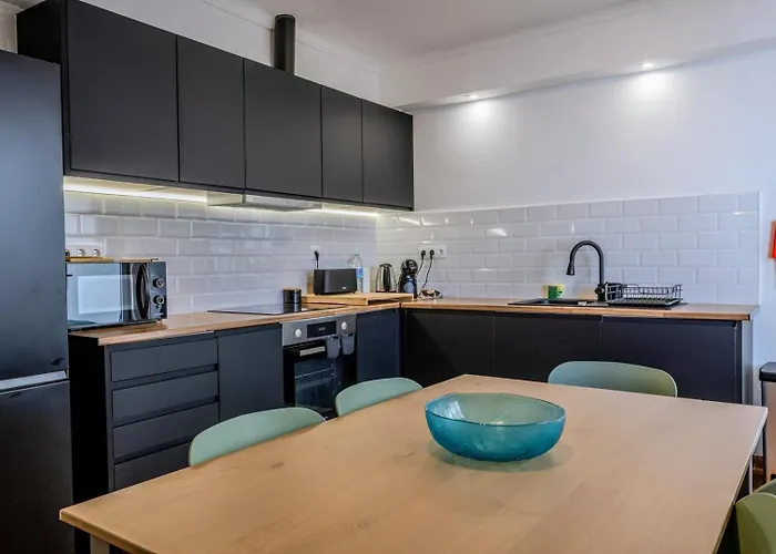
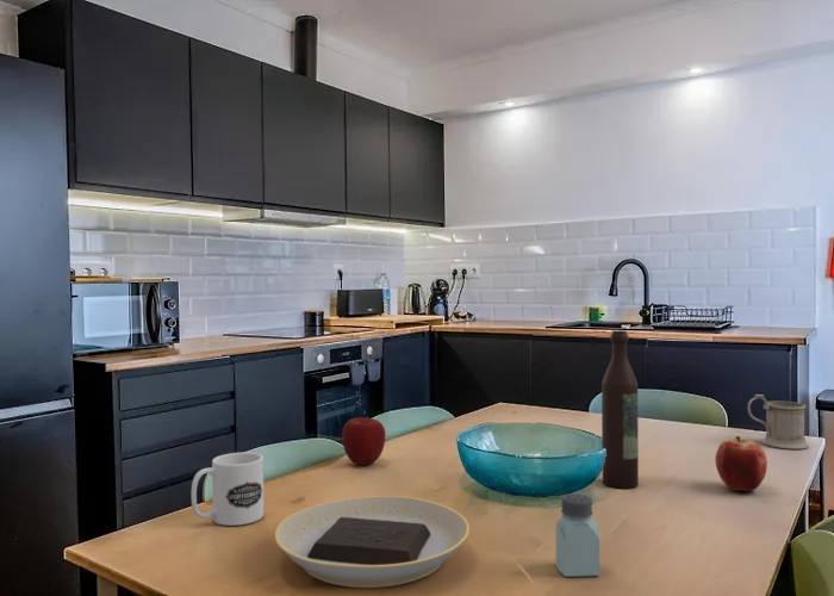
+ apple [714,435,768,492]
+ wine bottle [600,329,640,490]
+ mug [747,393,810,451]
+ plate [274,495,471,589]
+ mug [191,452,264,527]
+ saltshaker [554,492,600,578]
+ apple [341,416,387,466]
